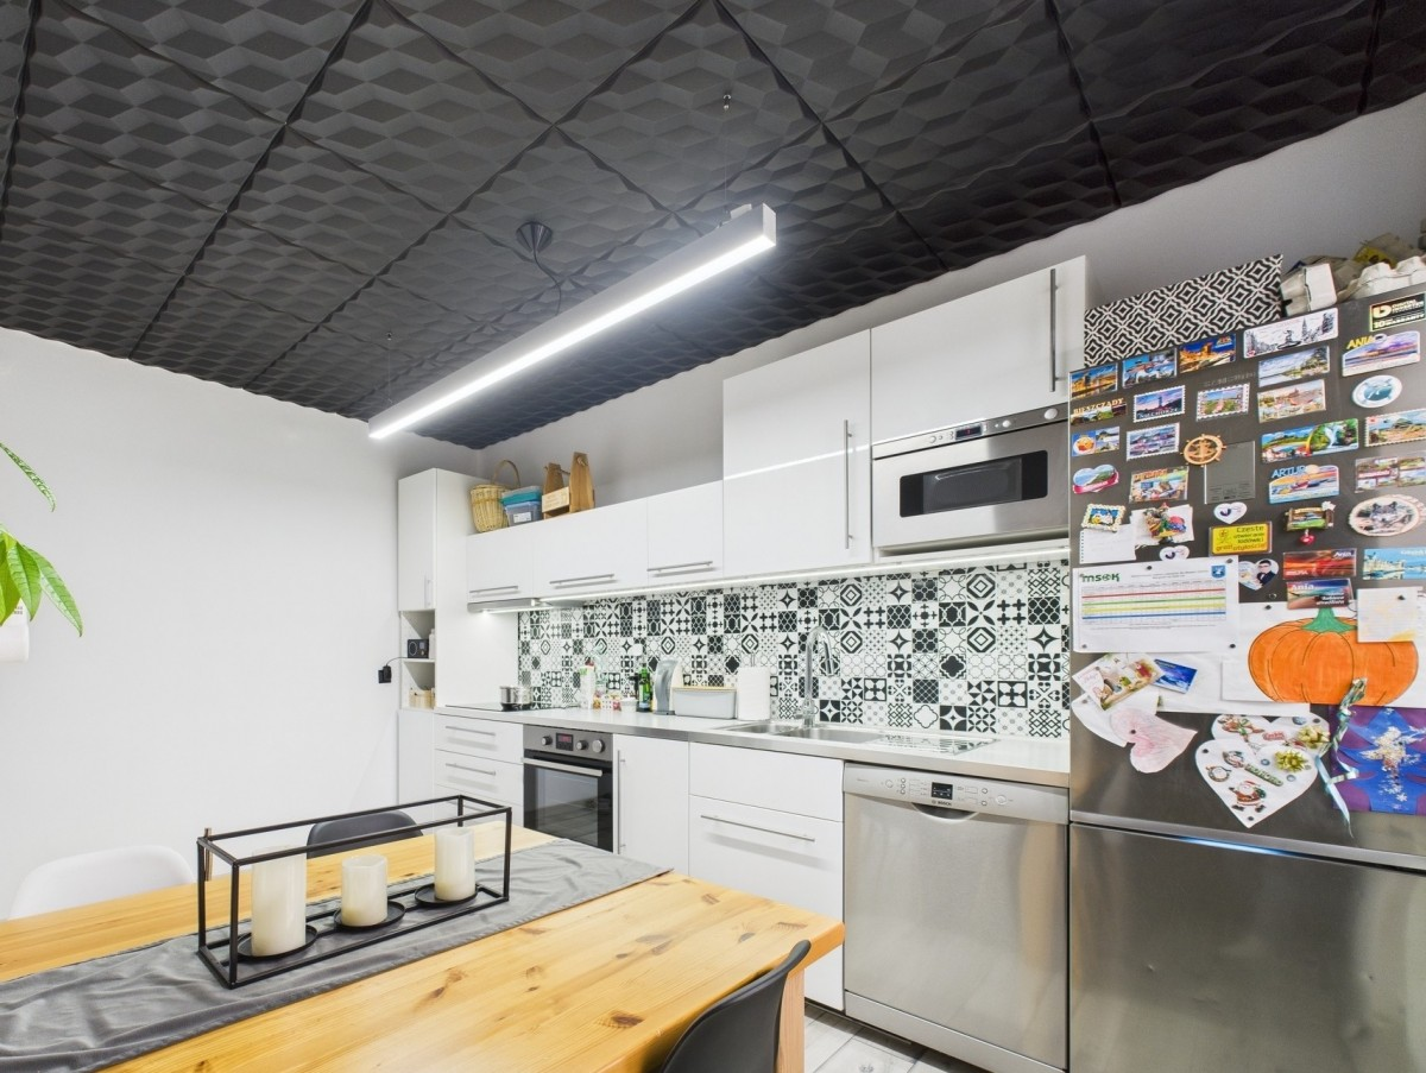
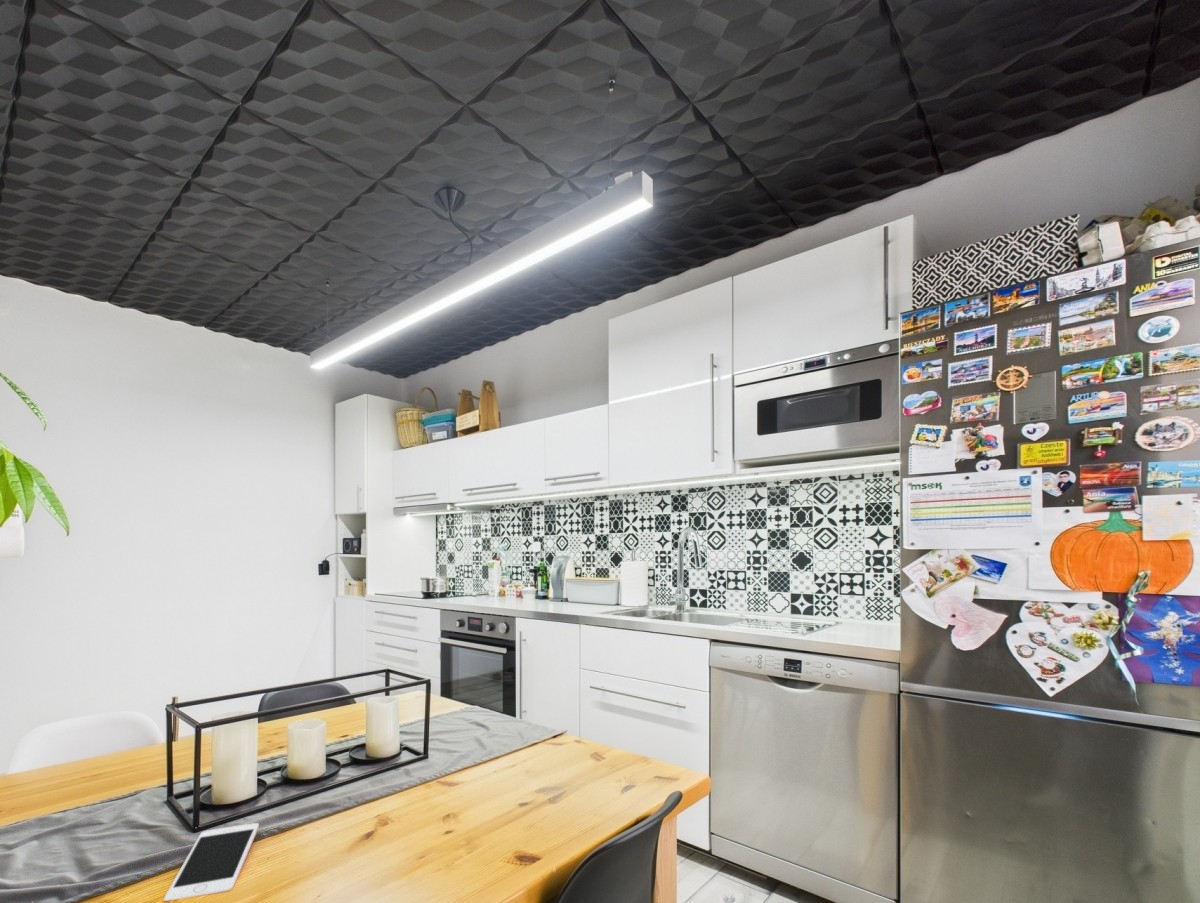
+ cell phone [162,822,260,902]
